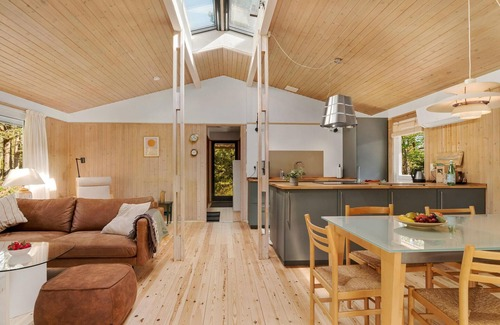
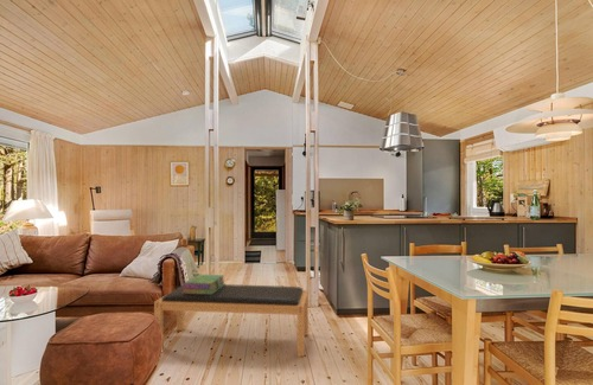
+ stack of books [183,274,225,294]
+ bench [153,283,310,358]
